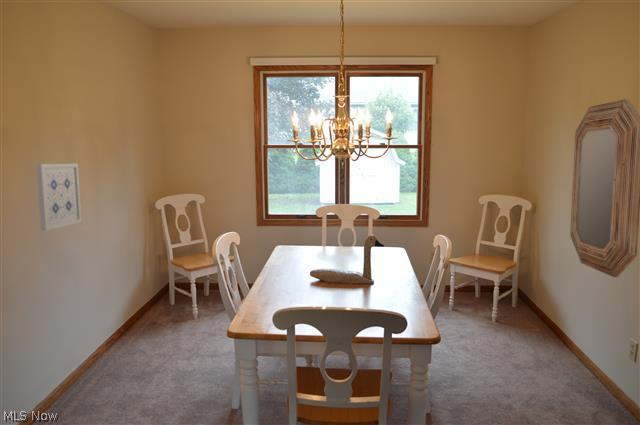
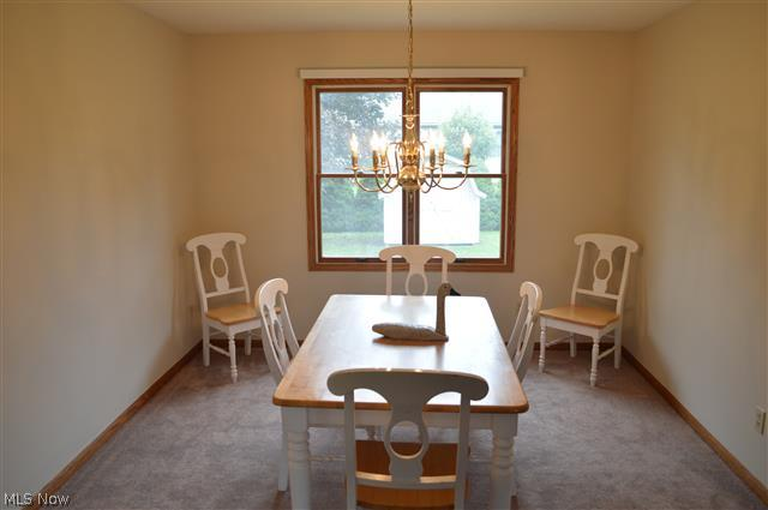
- wall art [35,162,82,232]
- home mirror [569,98,640,278]
